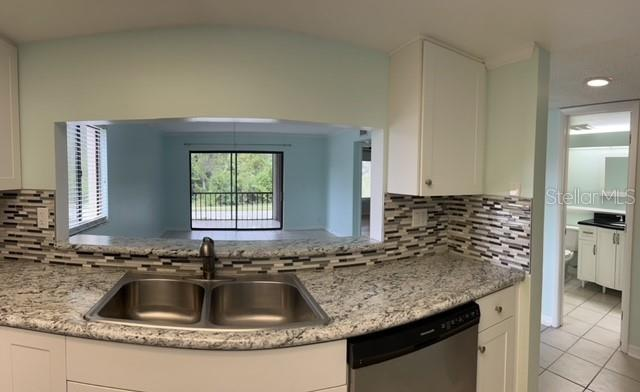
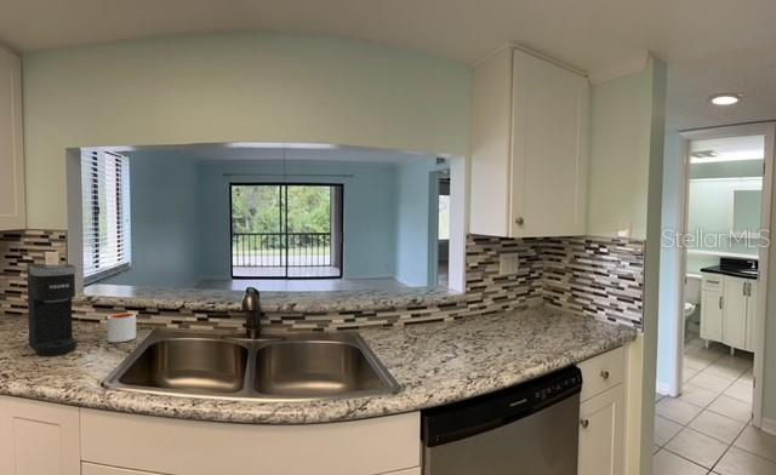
+ coffee maker [25,263,78,357]
+ mug [107,311,137,344]
